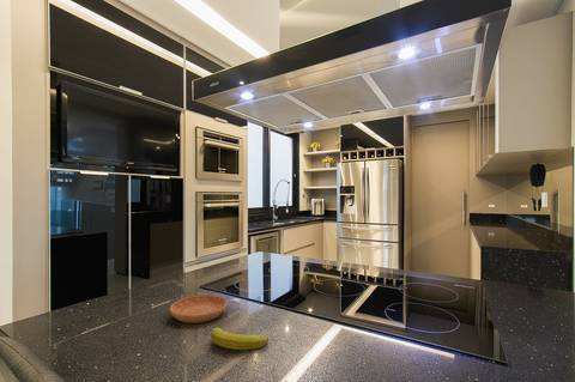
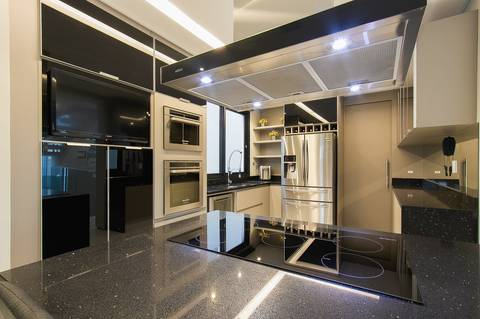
- banana [210,327,270,351]
- saucer [169,293,229,325]
